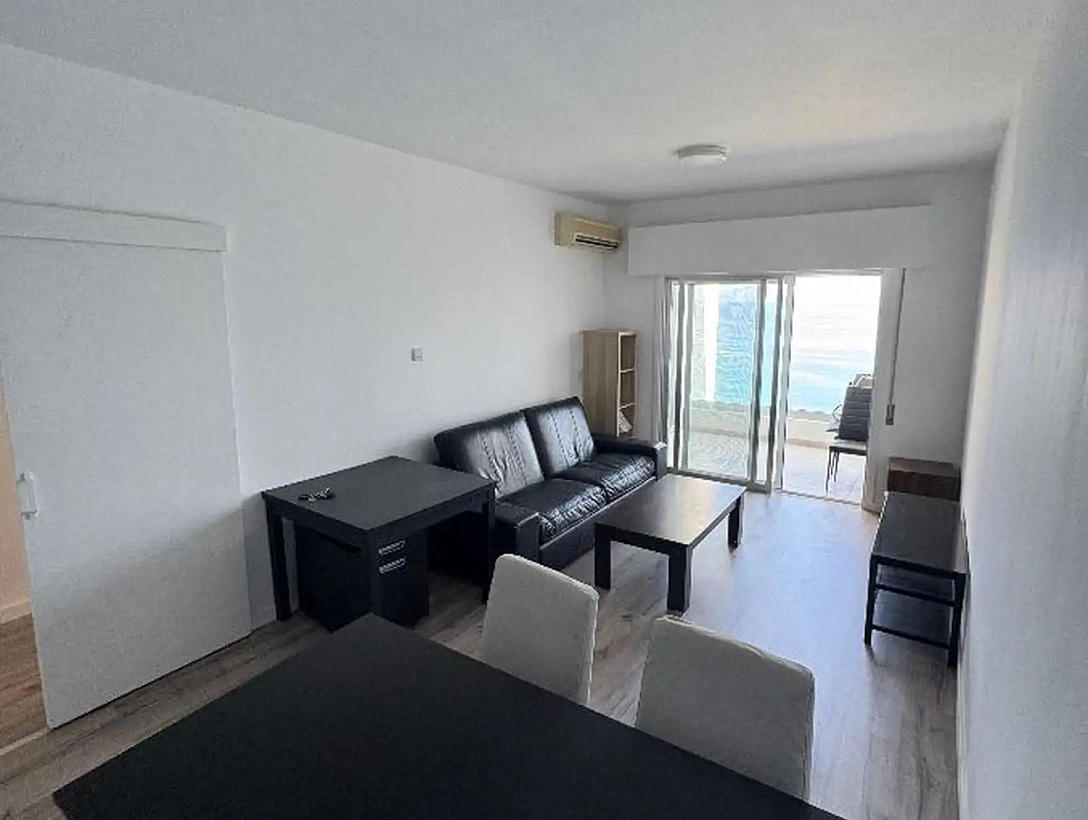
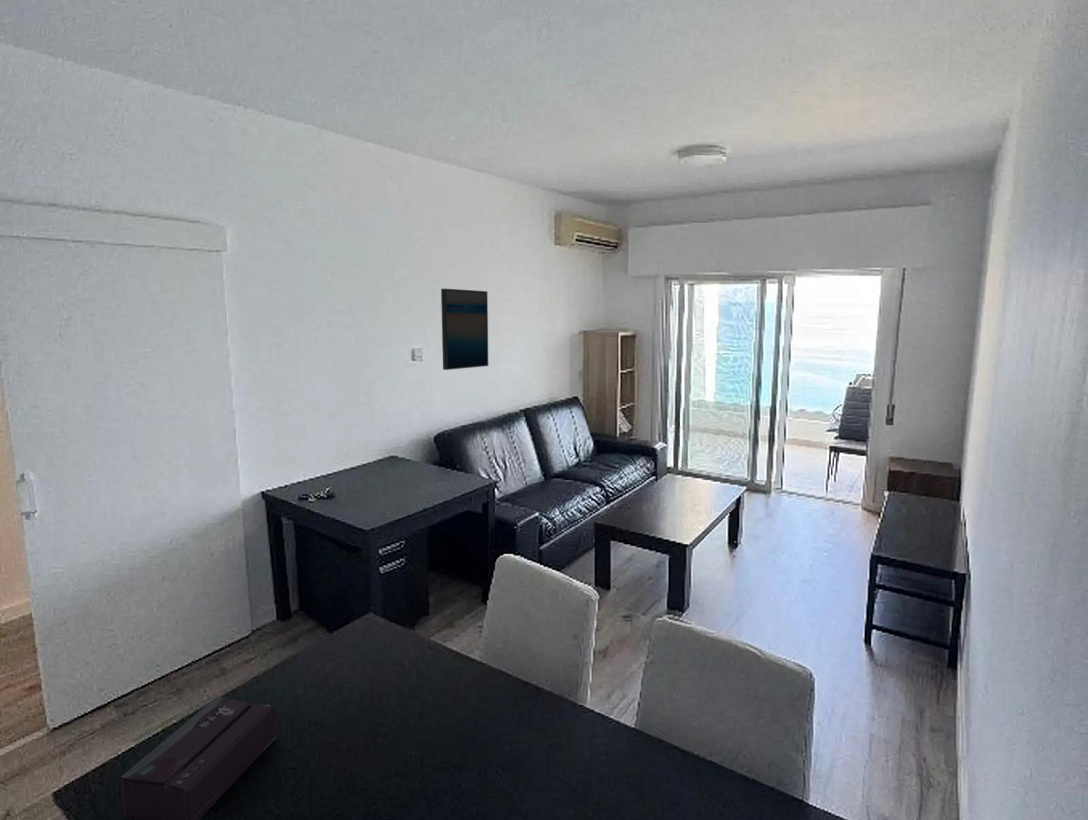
+ wall art [440,288,489,371]
+ tissue box [118,696,277,820]
